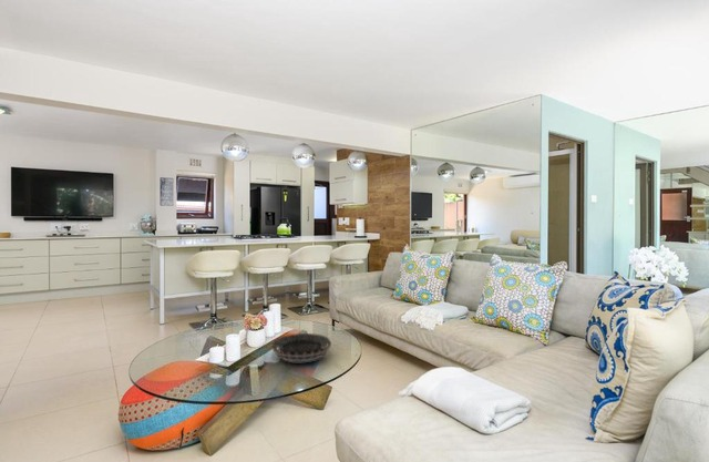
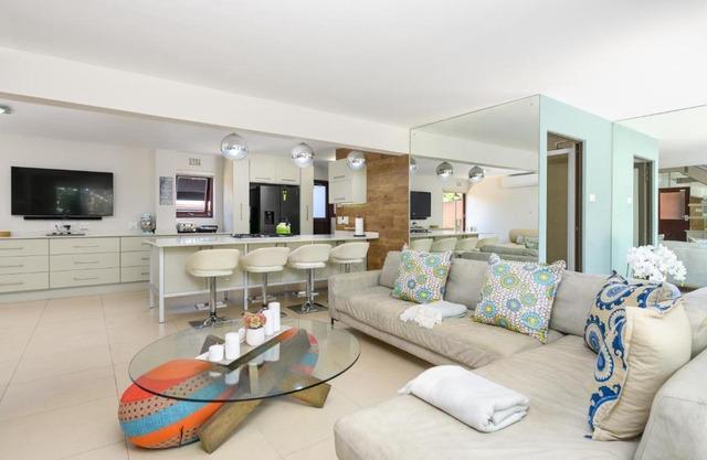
- decorative bowl [270,332,332,363]
